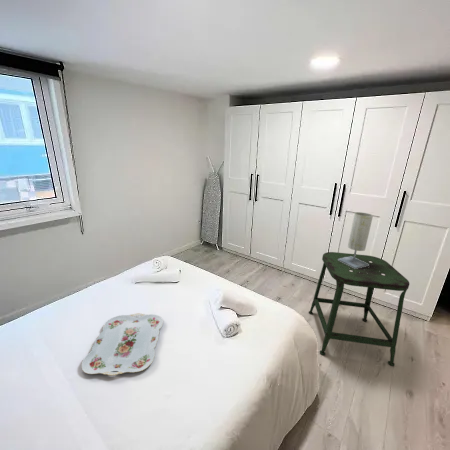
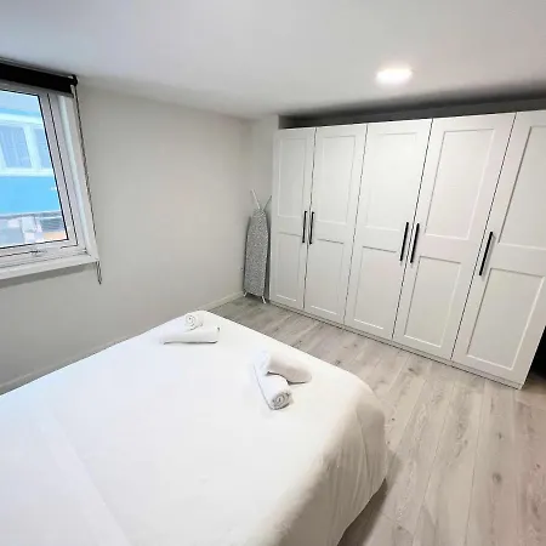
- serving tray [81,312,164,377]
- stool [308,251,410,367]
- table lamp [338,211,374,269]
